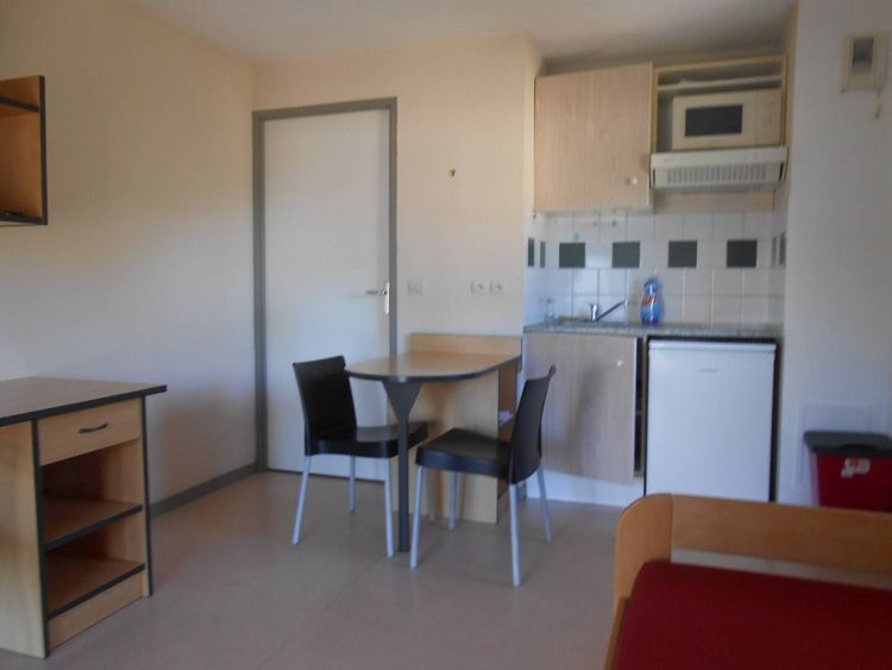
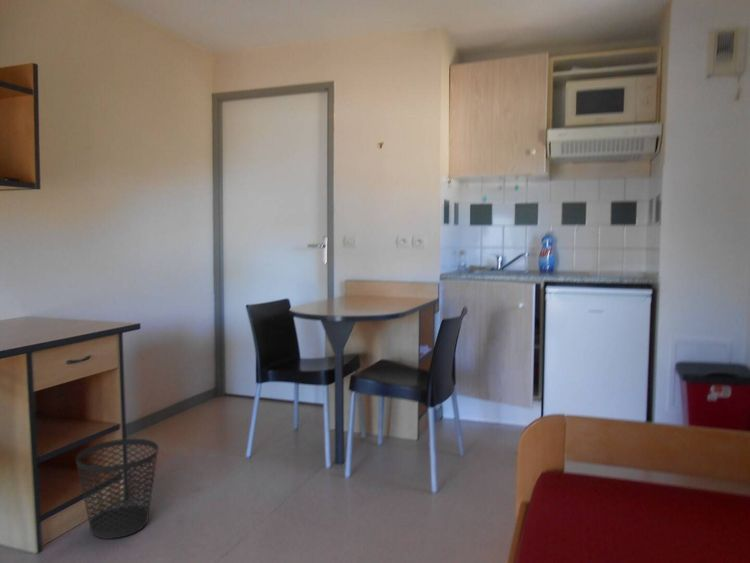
+ wastebasket [75,438,159,540]
